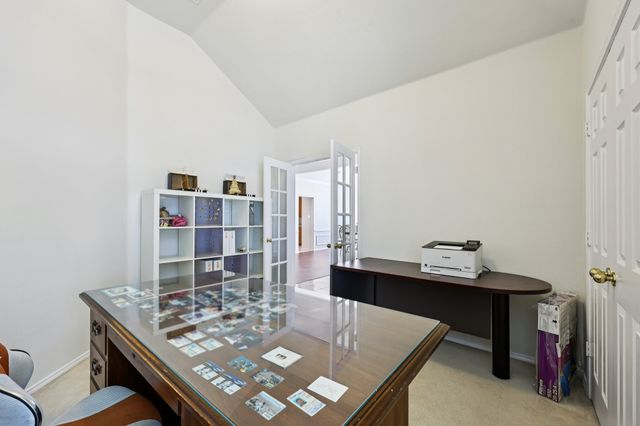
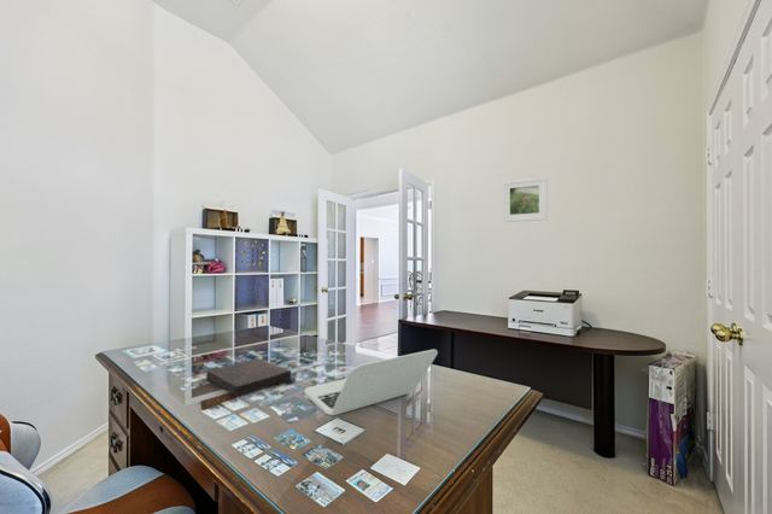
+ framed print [502,176,549,223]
+ book [205,357,292,397]
+ laptop [303,349,439,416]
